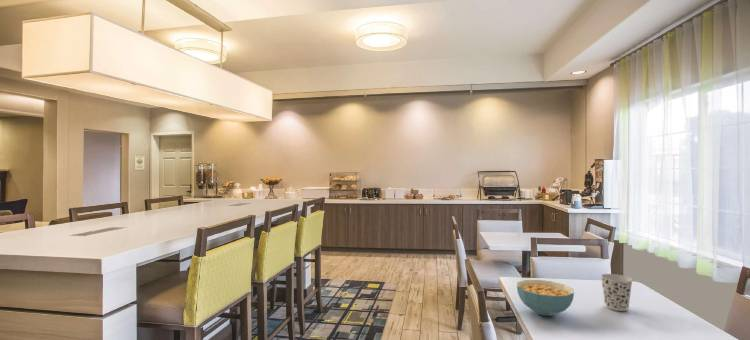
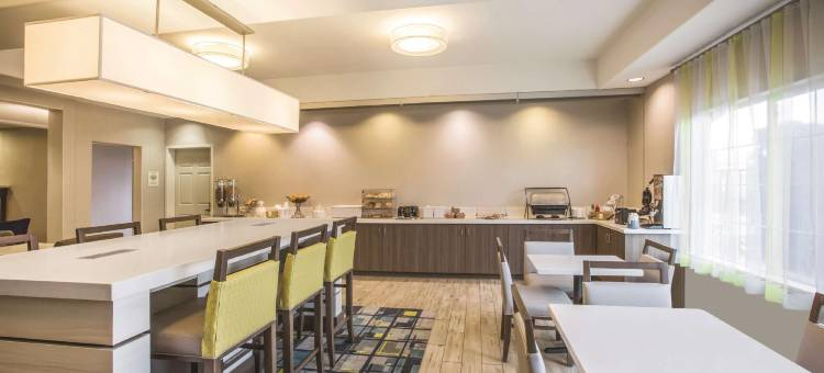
- cereal bowl [516,279,575,317]
- cup [600,273,634,312]
